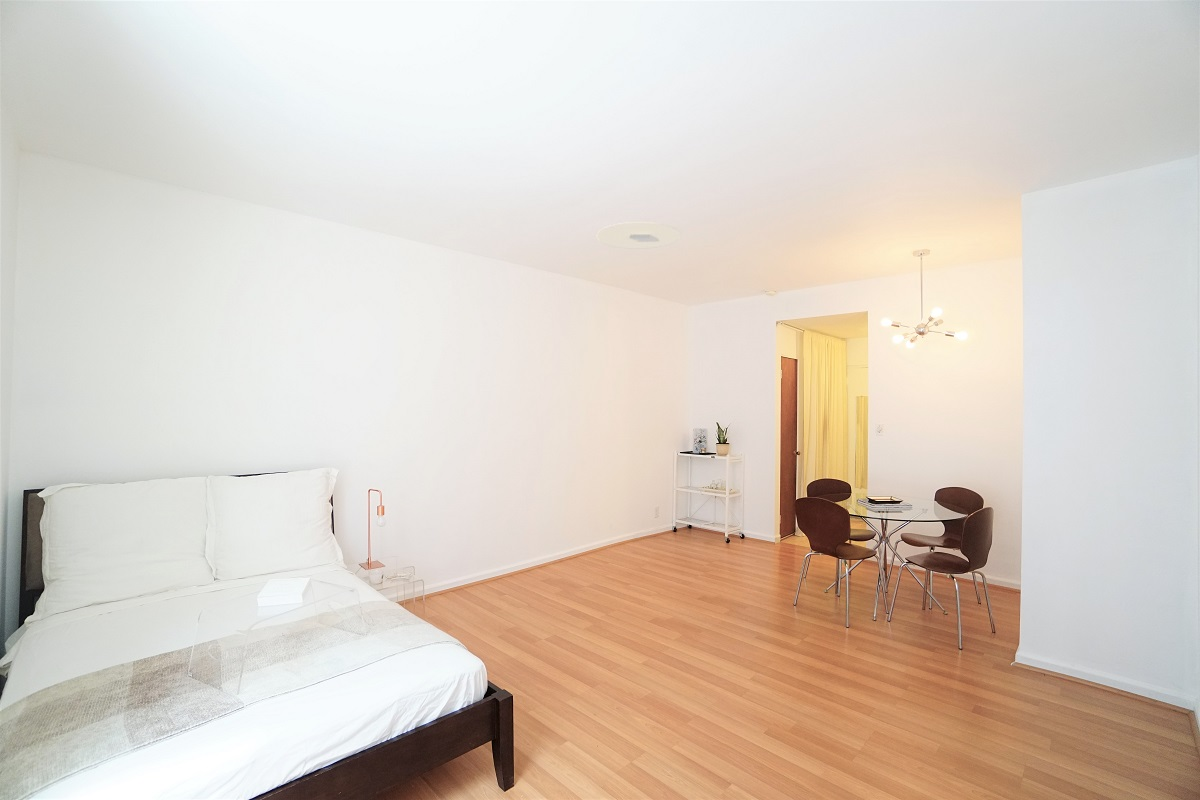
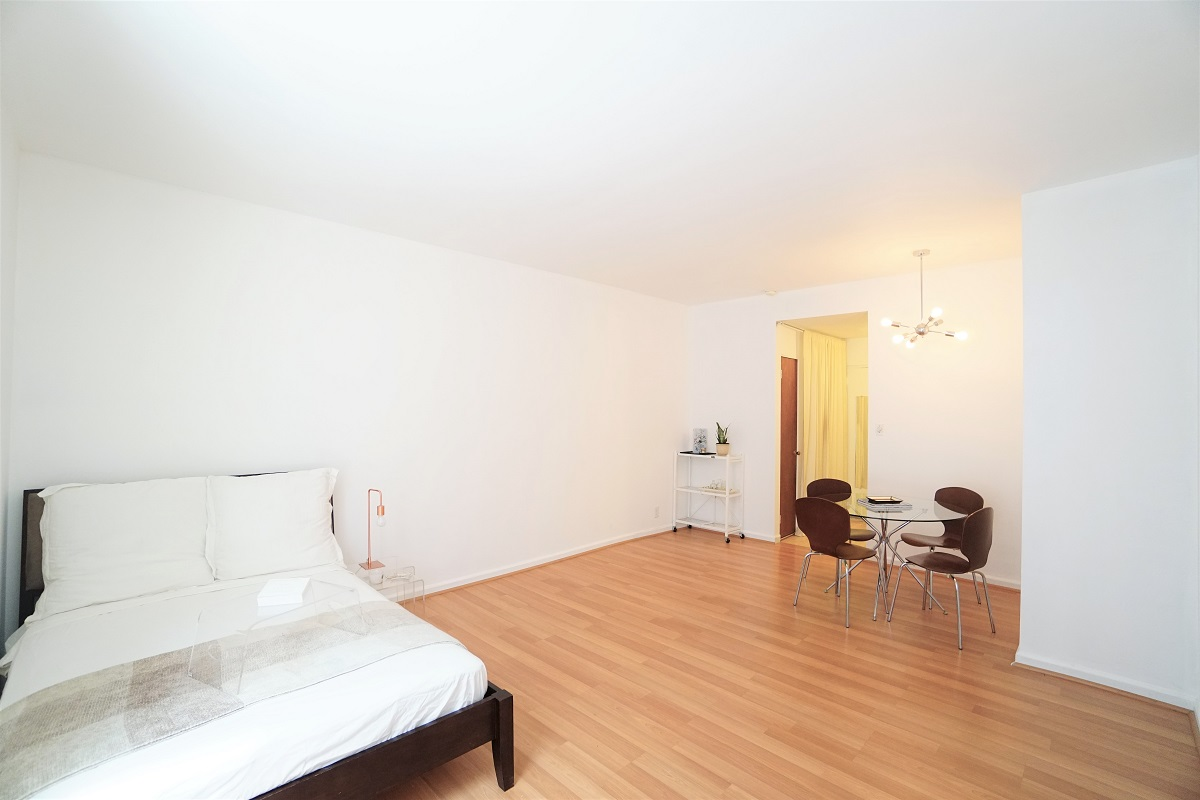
- ceiling light [595,221,682,250]
